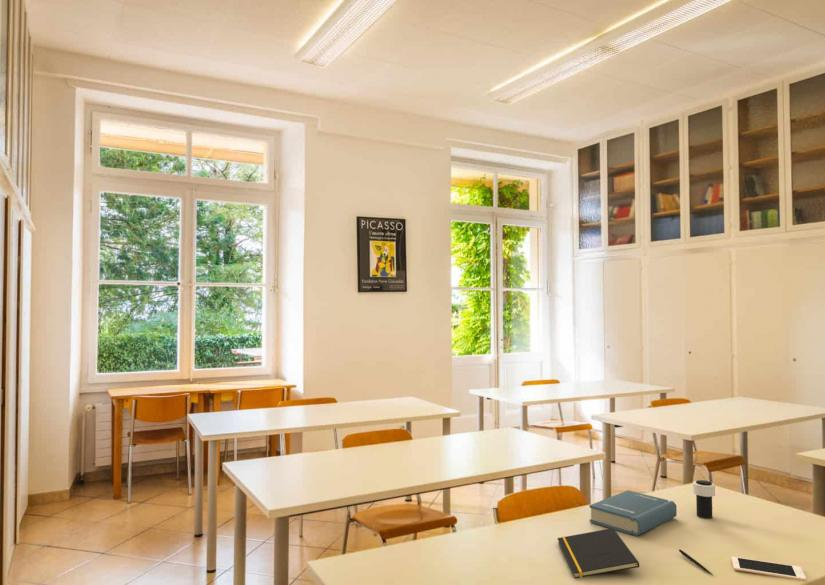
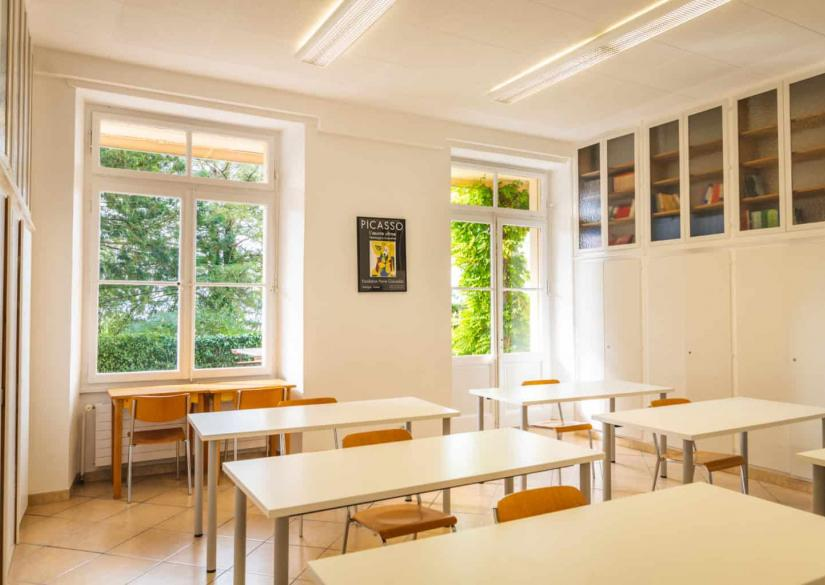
- pen [678,549,714,576]
- hardback book [589,489,678,537]
- cup [692,479,716,519]
- cell phone [731,556,807,582]
- notepad [556,528,640,579]
